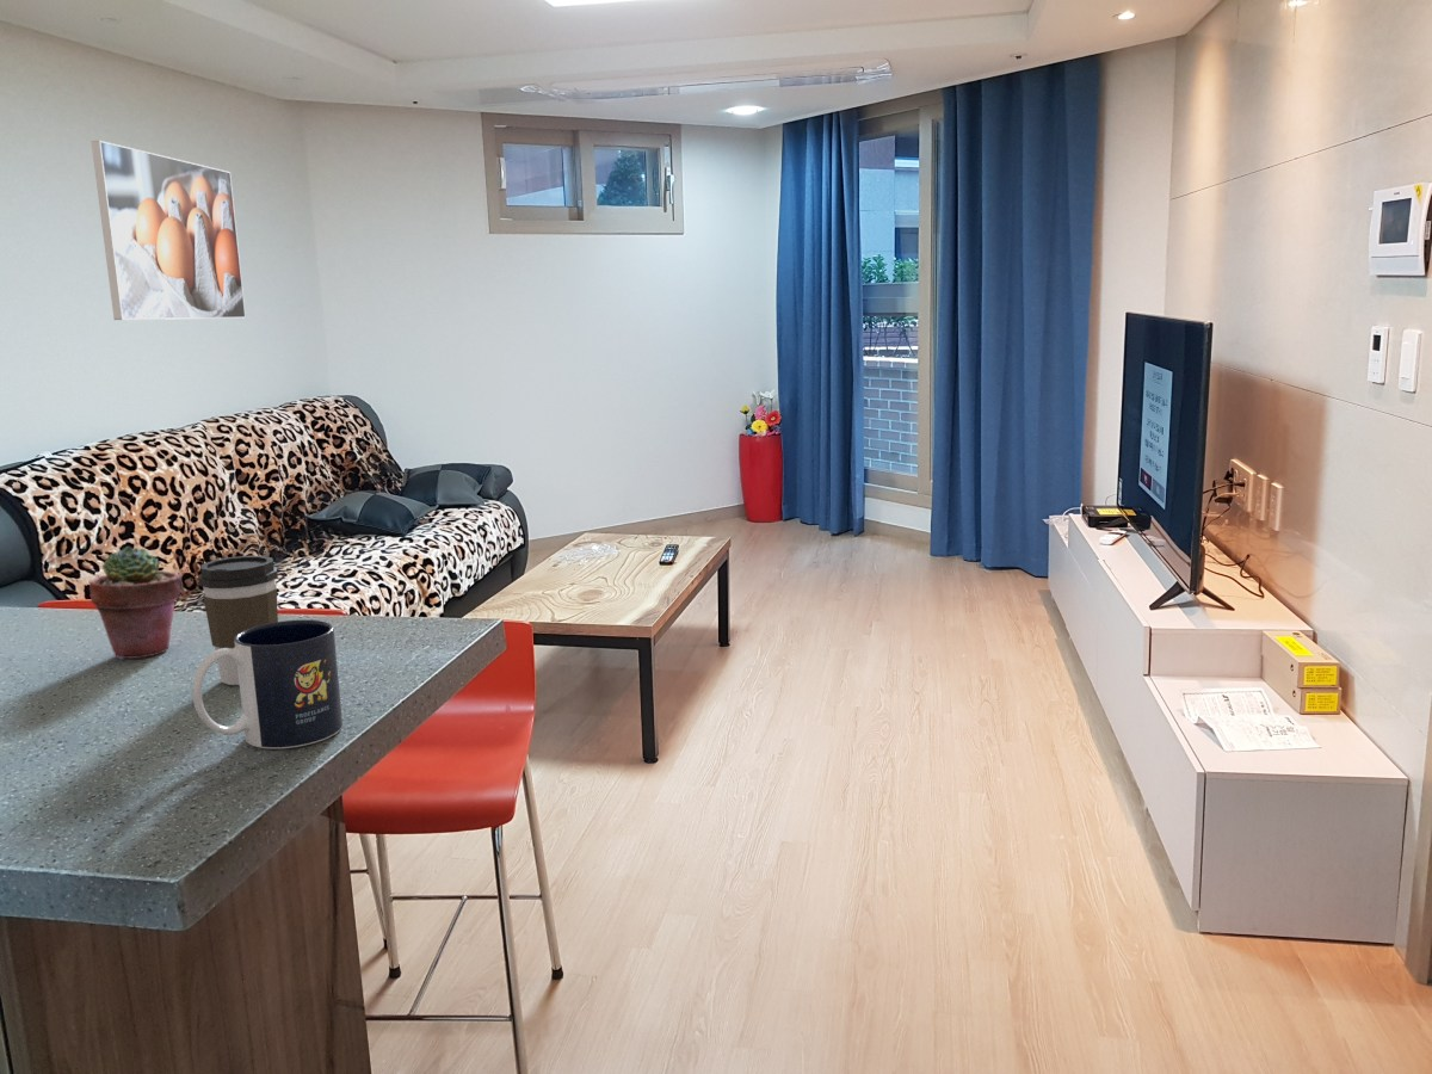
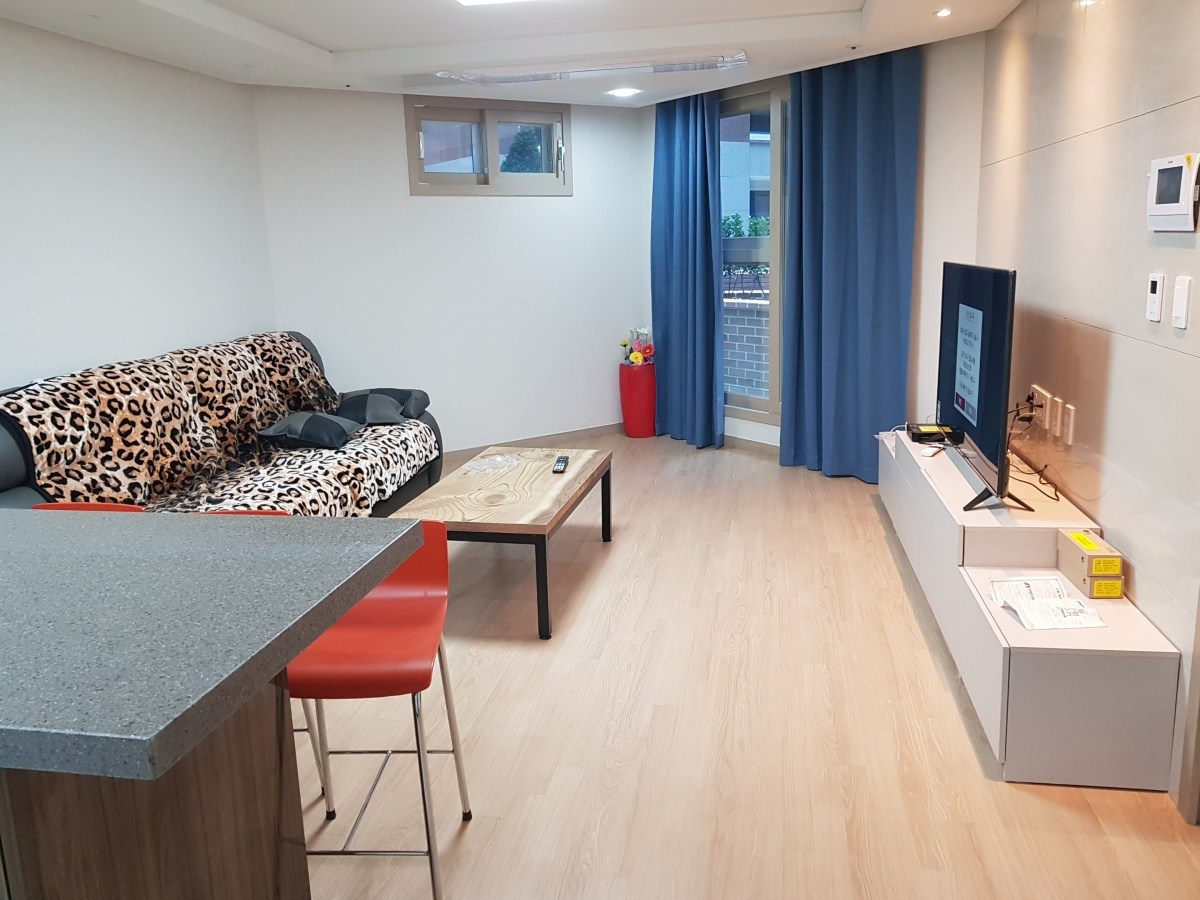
- coffee cup [198,555,279,686]
- mug [191,618,344,749]
- potted succulent [88,545,183,661]
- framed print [91,140,247,321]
